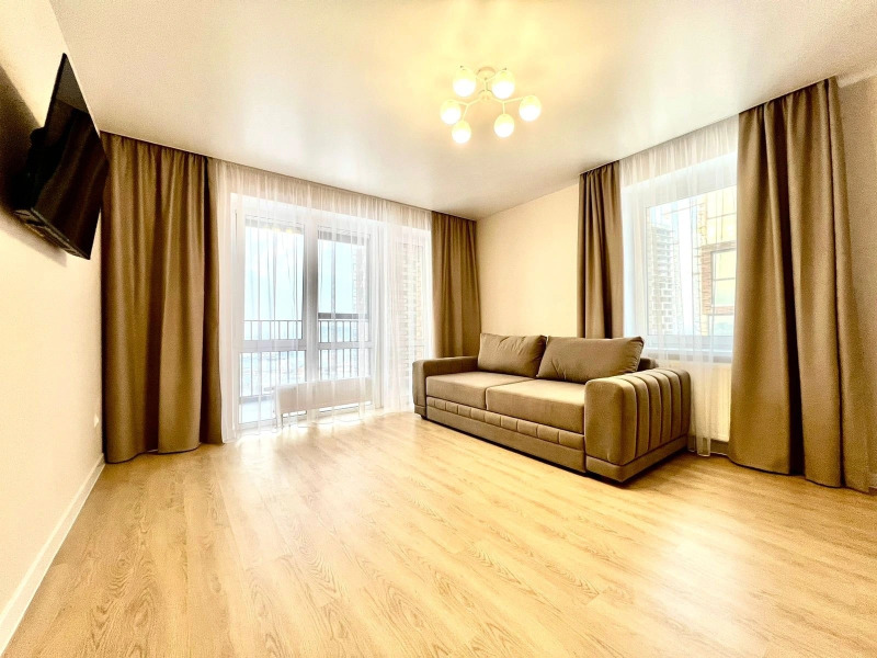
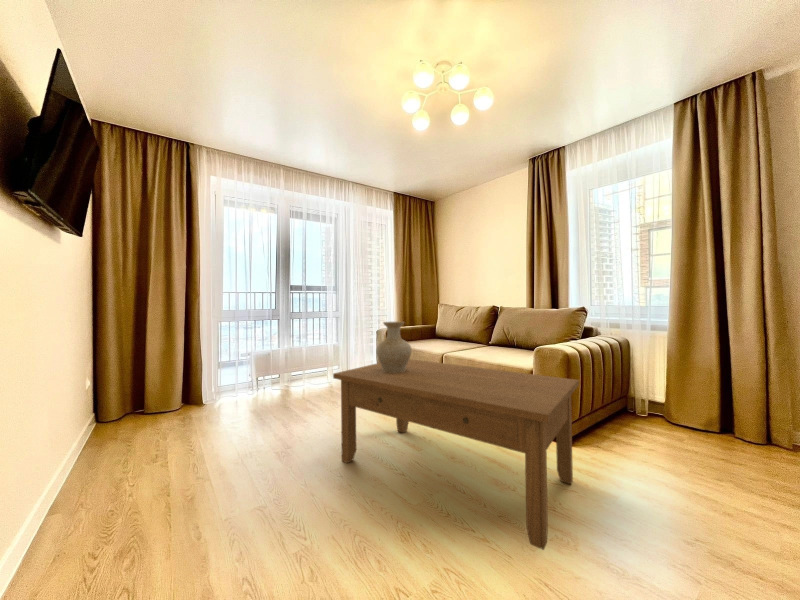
+ vase [375,321,413,373]
+ coffee table [332,358,580,551]
